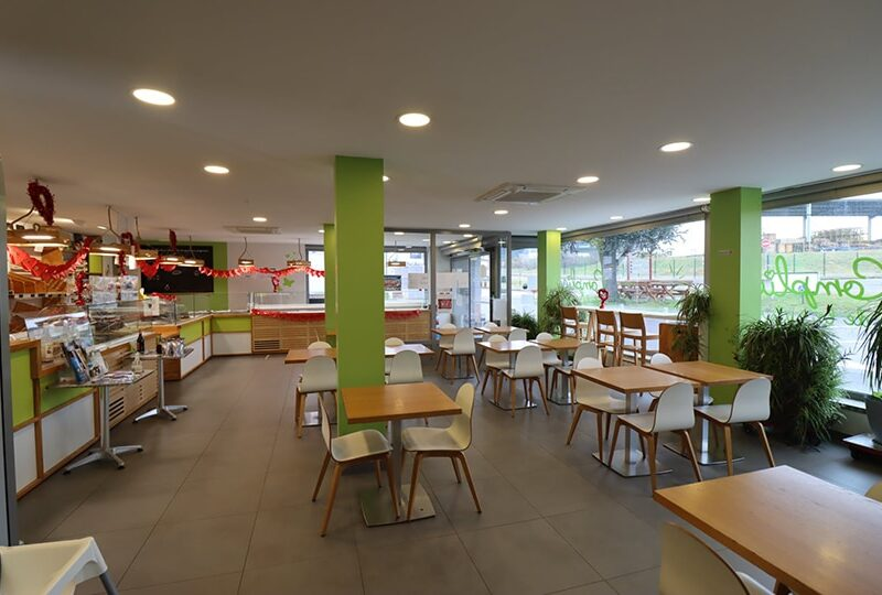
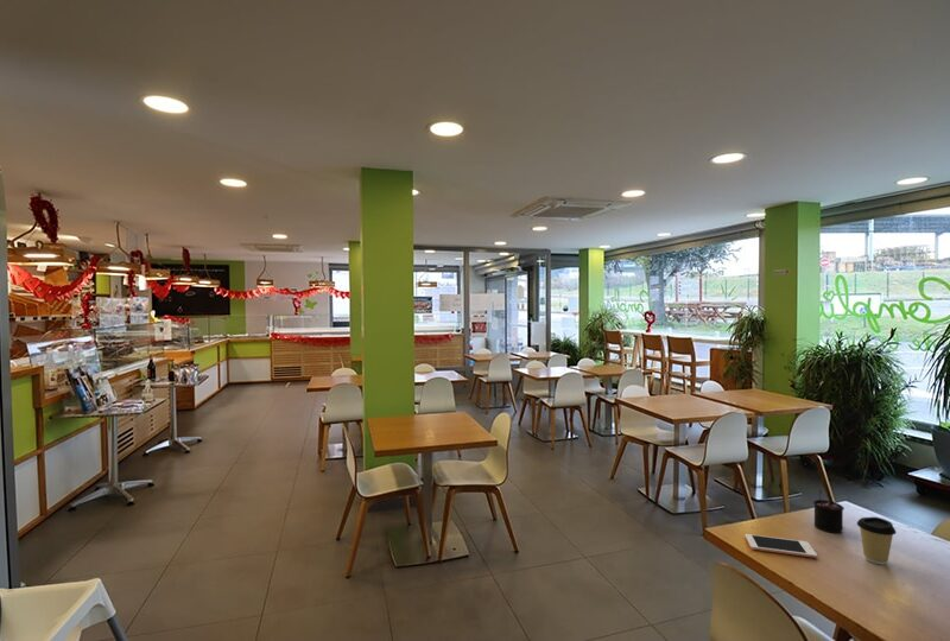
+ candle [812,489,846,534]
+ coffee cup [856,516,898,566]
+ cell phone [743,533,818,559]
